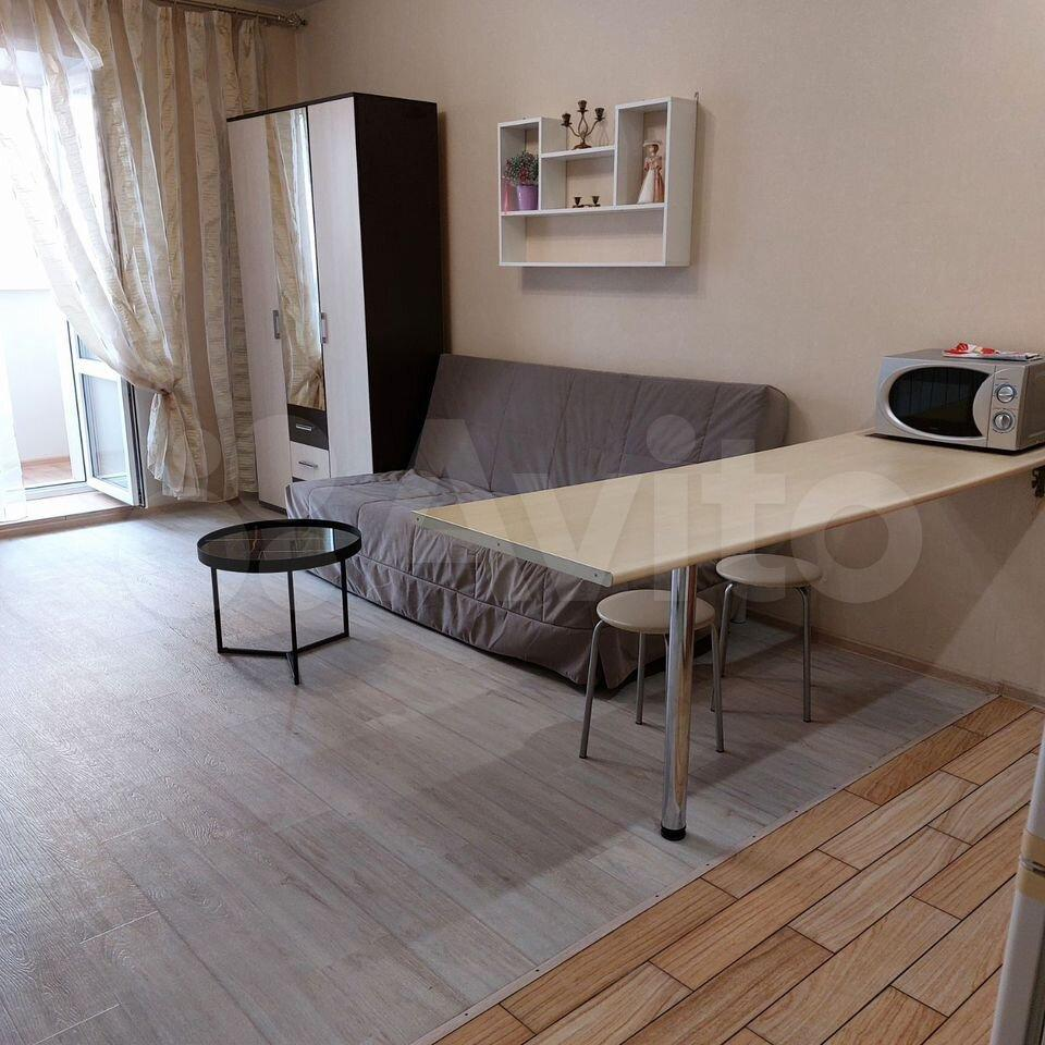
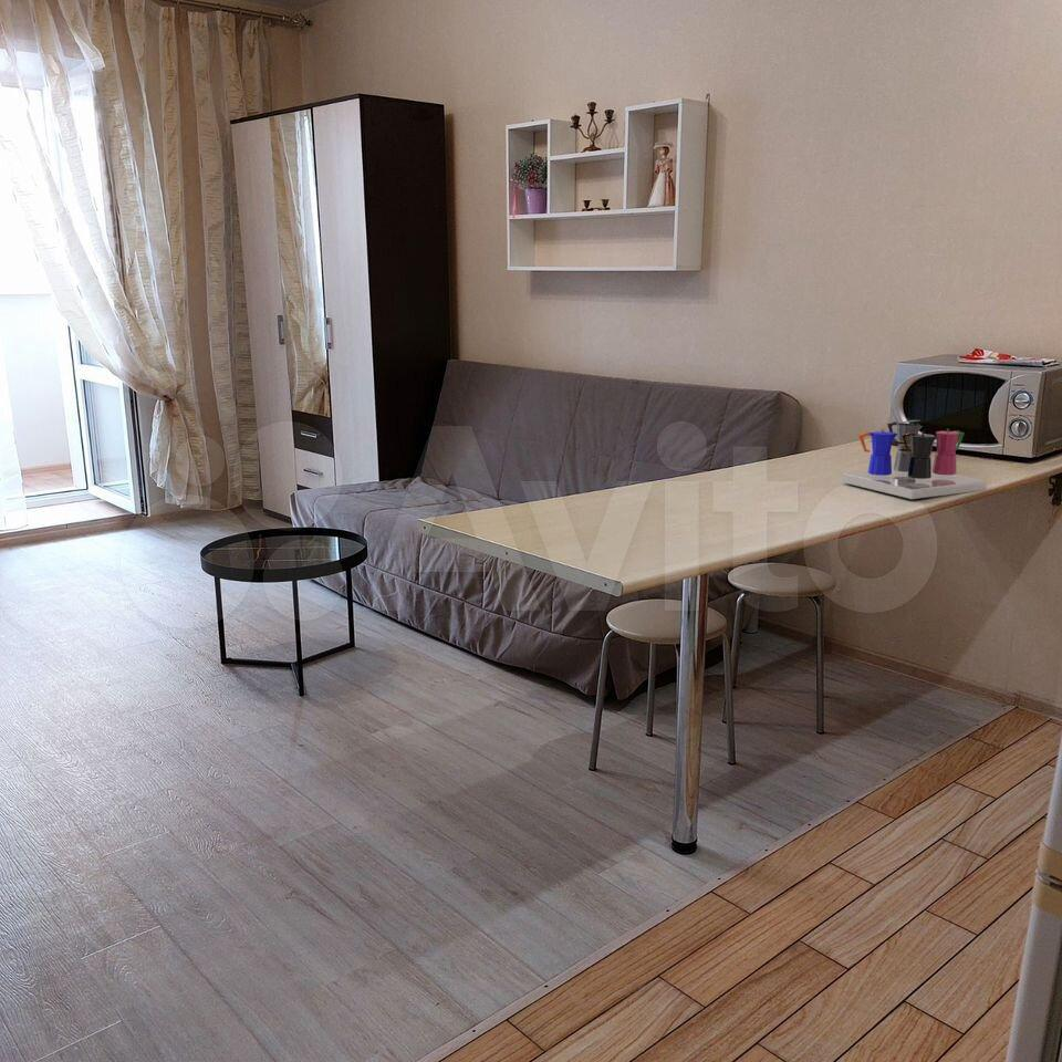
+ coffee maker [841,417,988,500]
